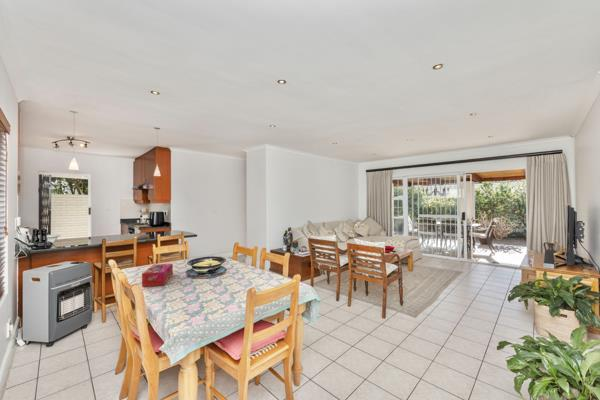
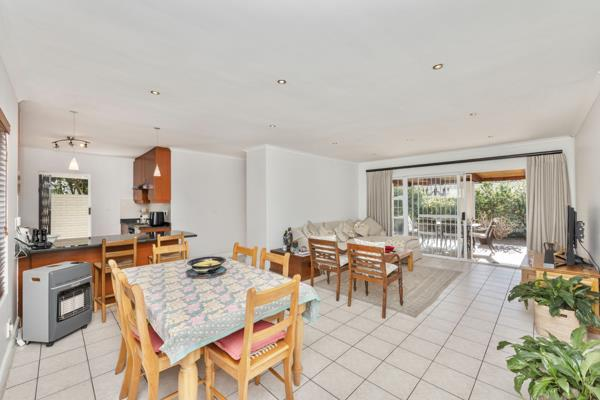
- tissue box [141,263,174,288]
